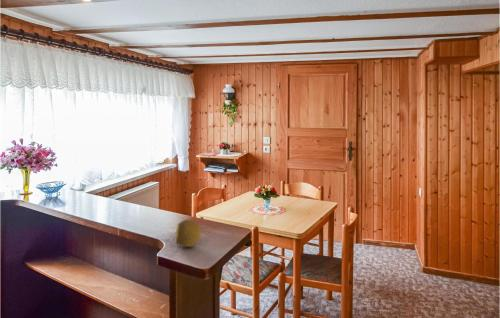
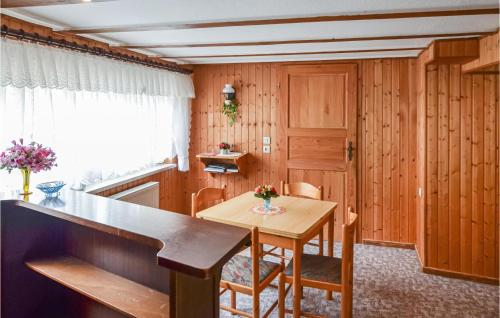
- fruit [174,218,202,248]
